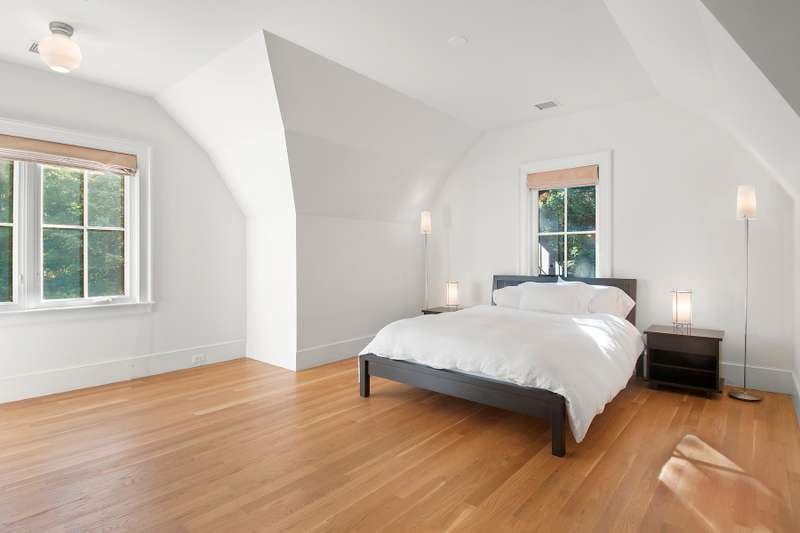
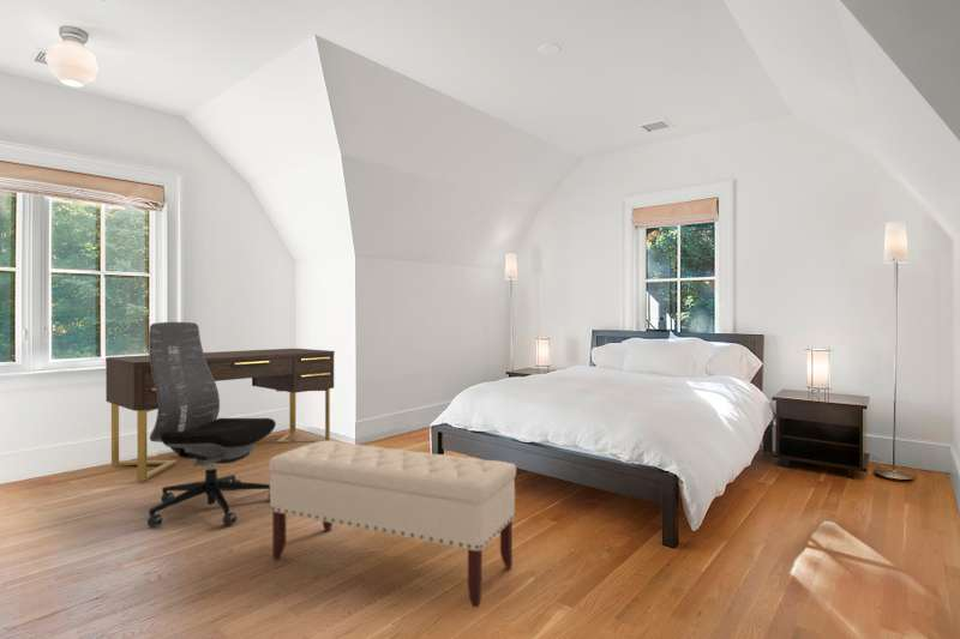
+ office chair [146,321,277,529]
+ bench [268,440,517,609]
+ desk [104,348,336,482]
